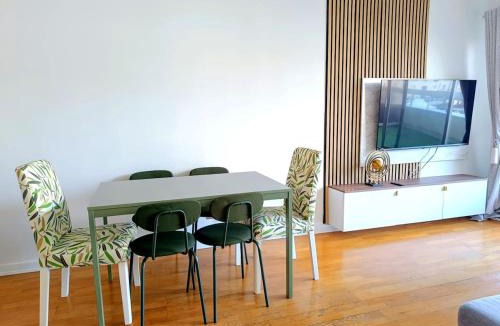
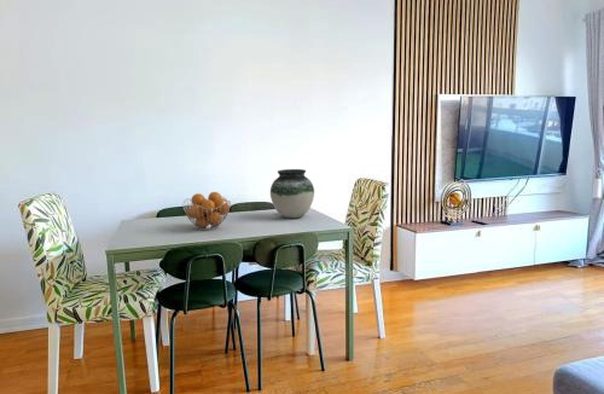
+ vase [269,168,315,219]
+ fruit basket [181,191,232,231]
